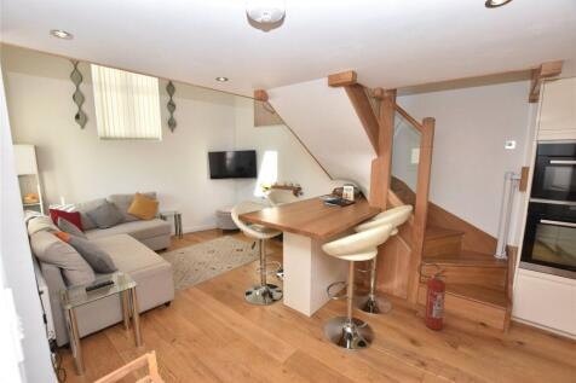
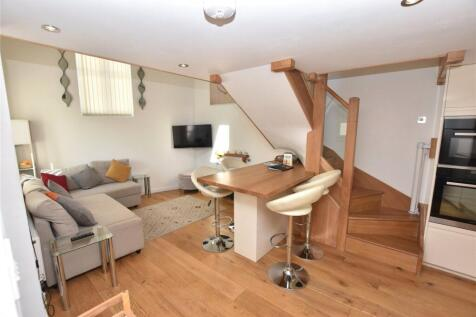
- fire extinguisher [416,261,449,331]
